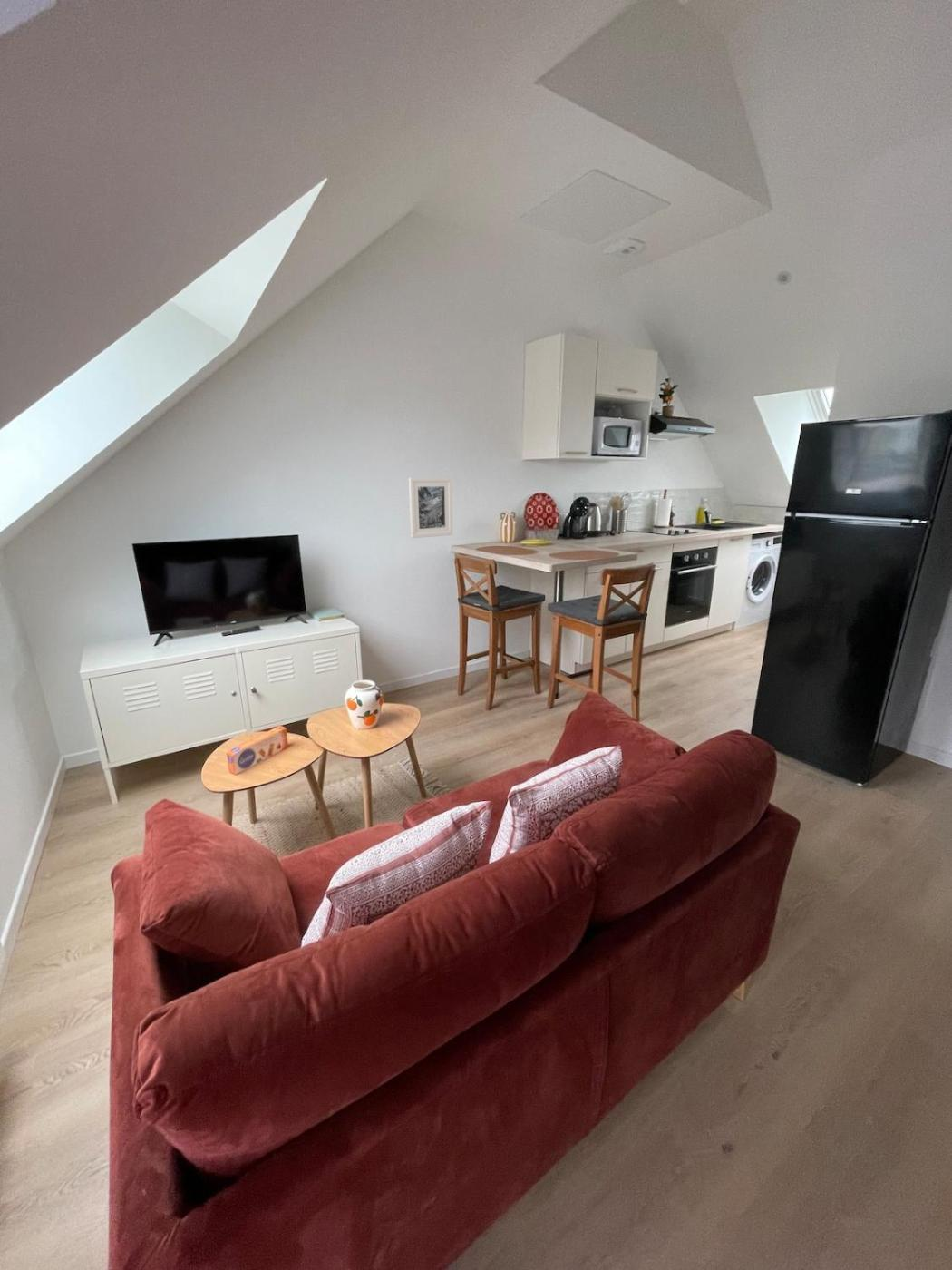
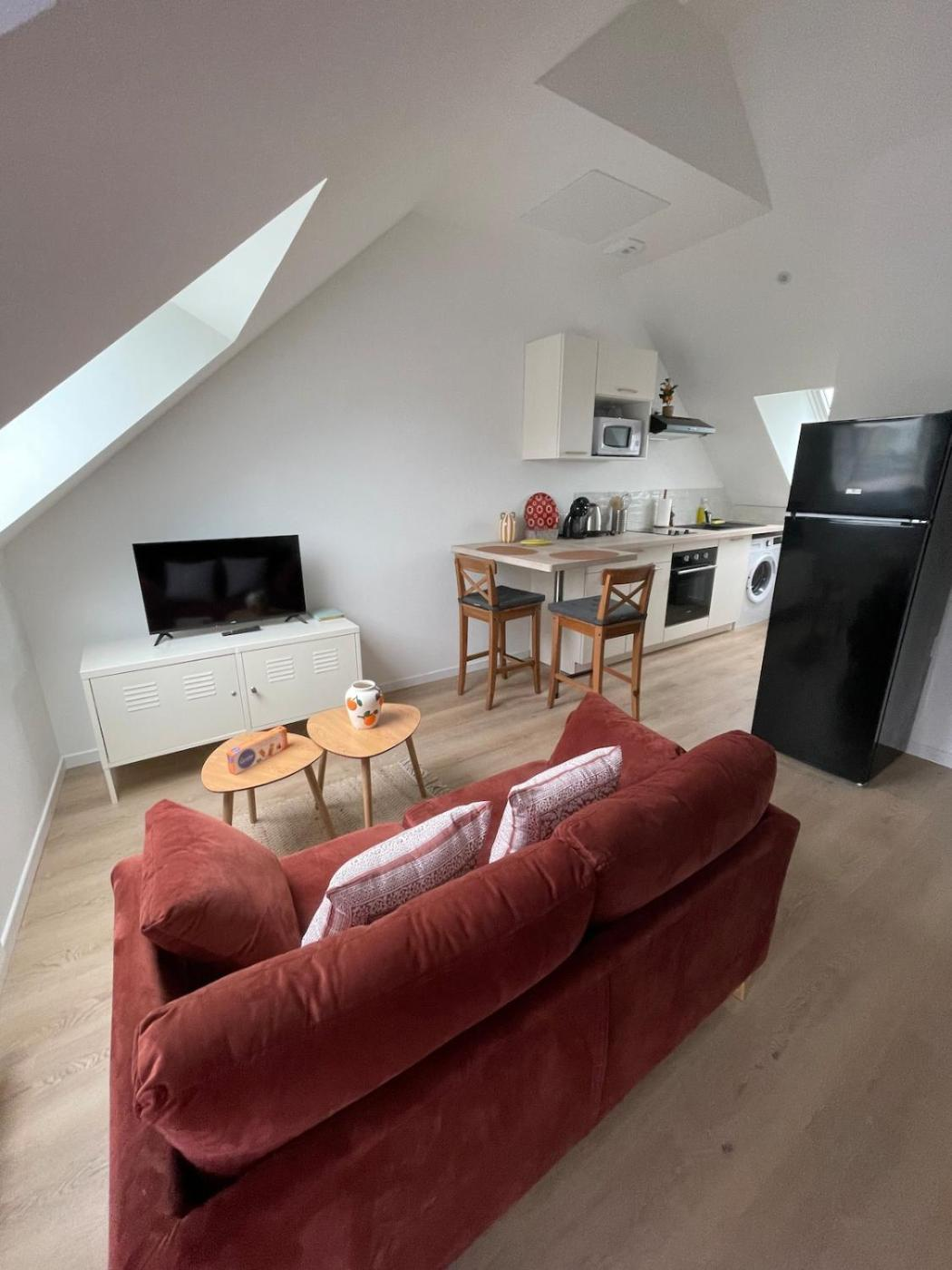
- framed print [408,476,453,539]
